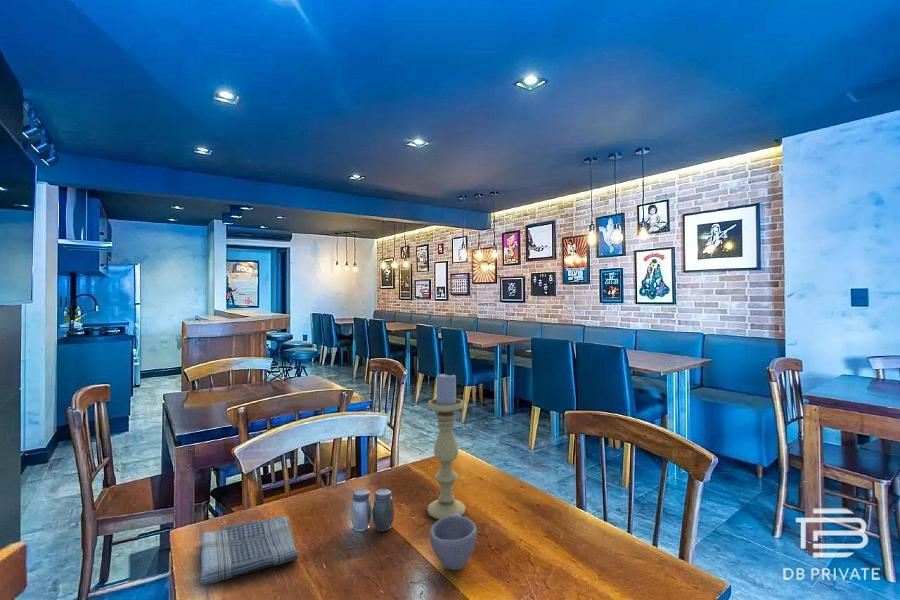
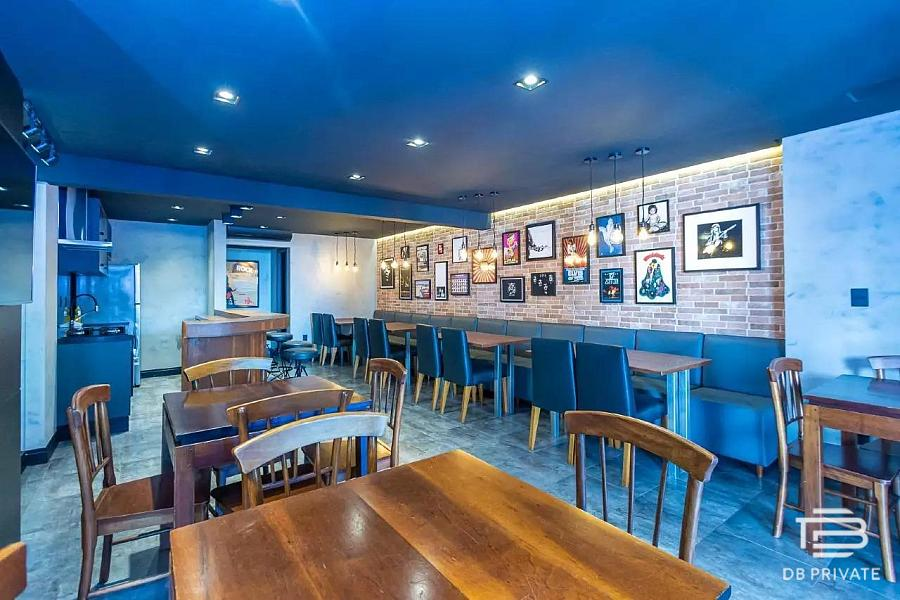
- salt and pepper shaker [350,488,395,532]
- cup [429,513,478,571]
- dish towel [199,515,300,586]
- candle holder [427,371,466,520]
